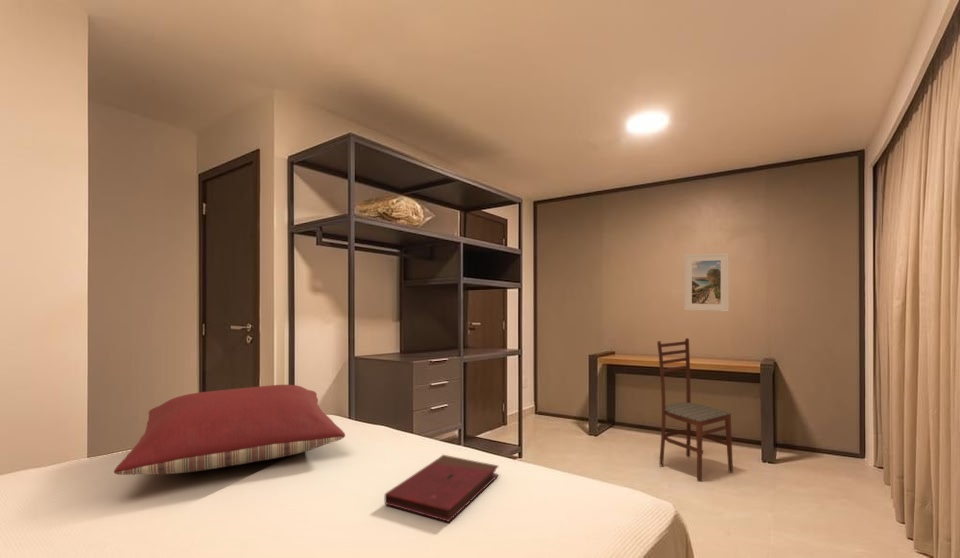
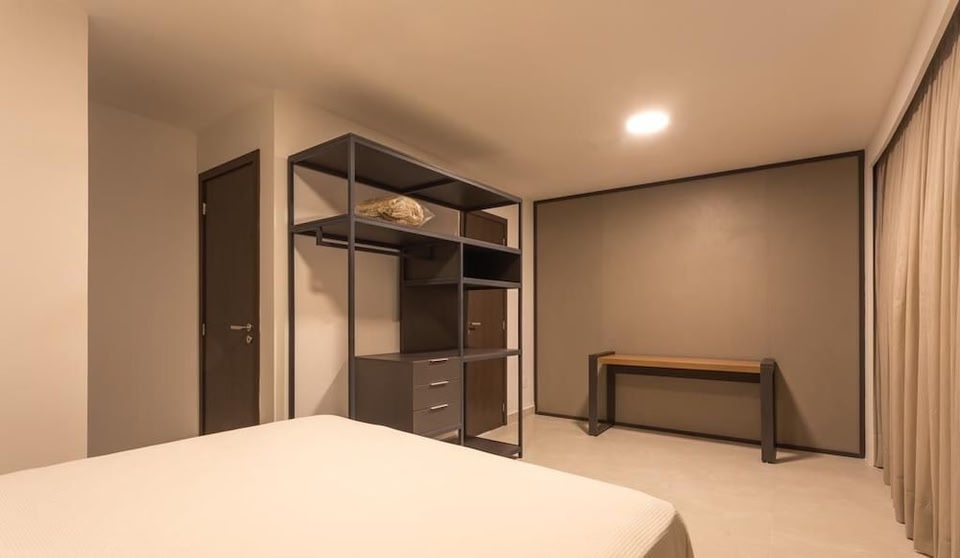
- pillow [113,384,346,476]
- book [384,454,500,523]
- dining chair [656,337,734,483]
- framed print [683,252,730,313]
